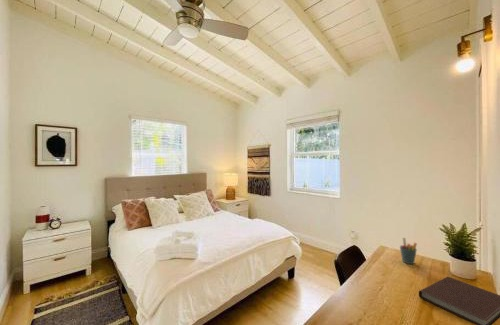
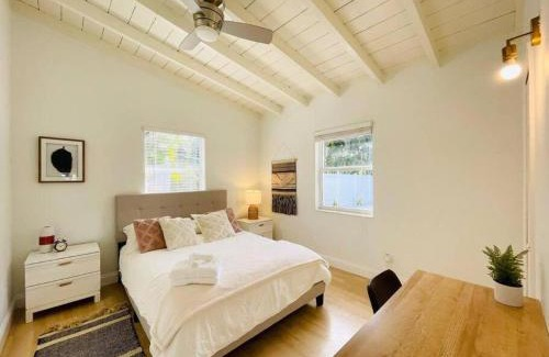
- notebook [418,276,500,325]
- pen holder [399,237,418,265]
